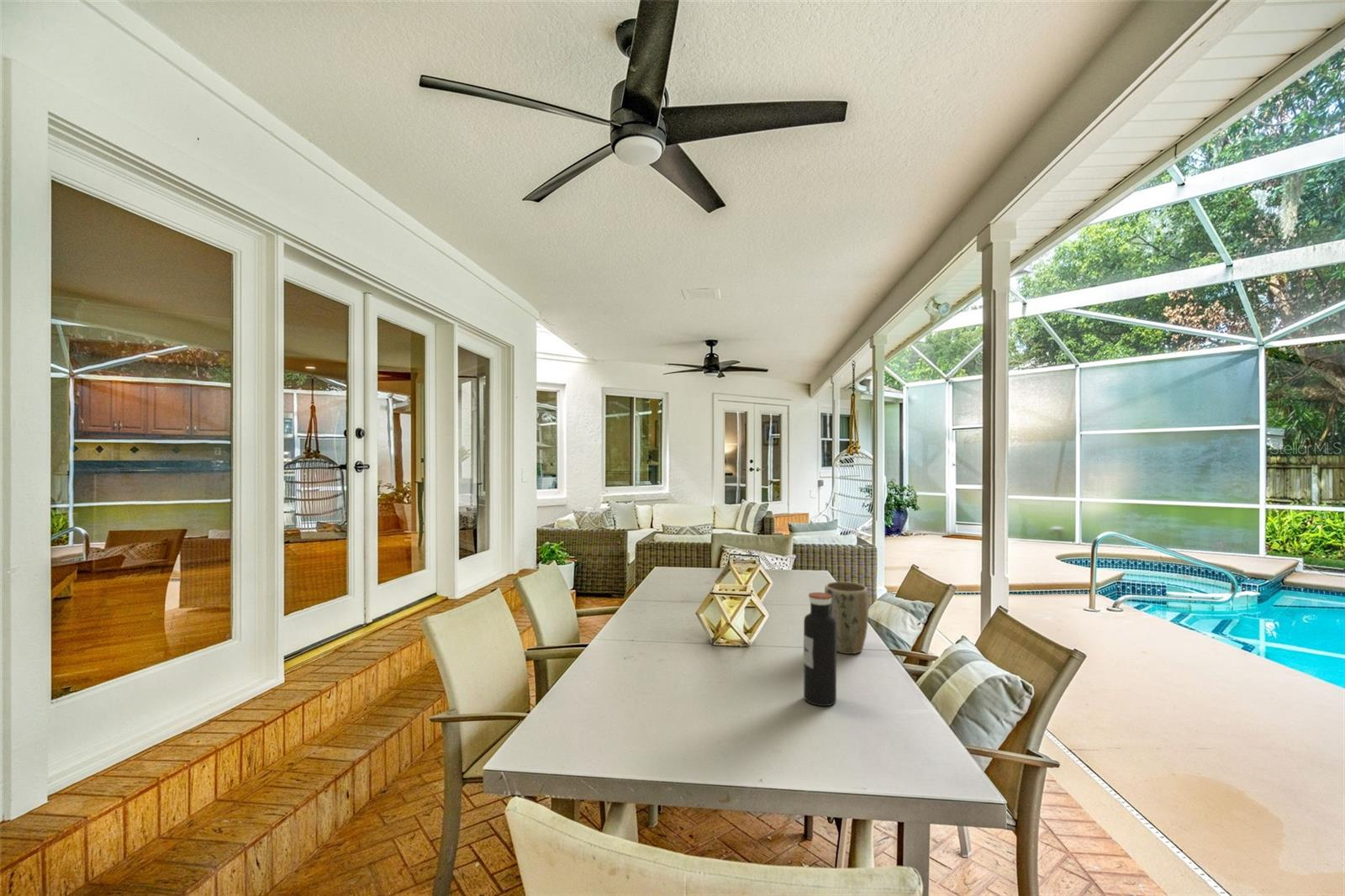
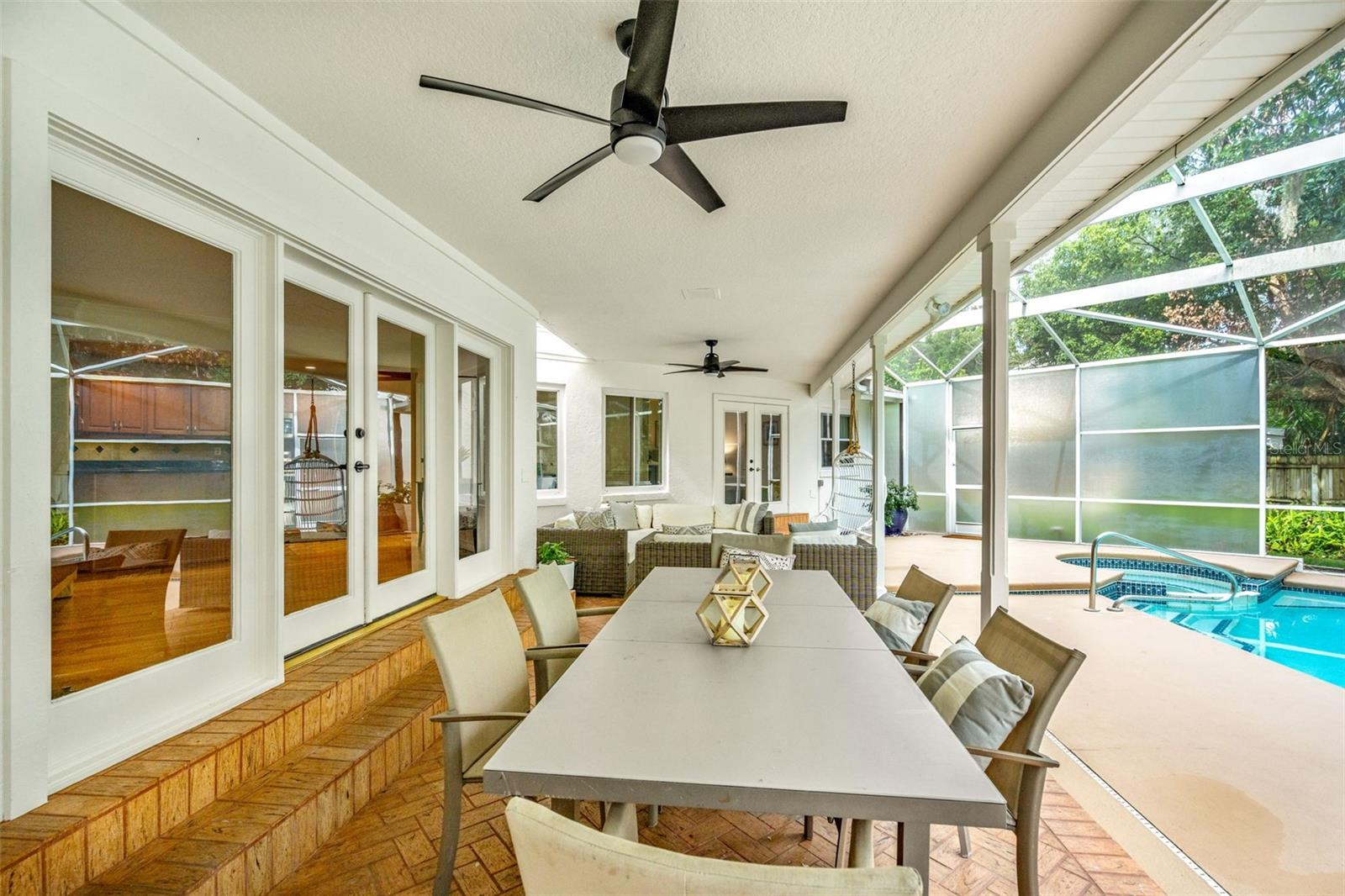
- water bottle [803,592,837,707]
- plant pot [824,581,869,655]
